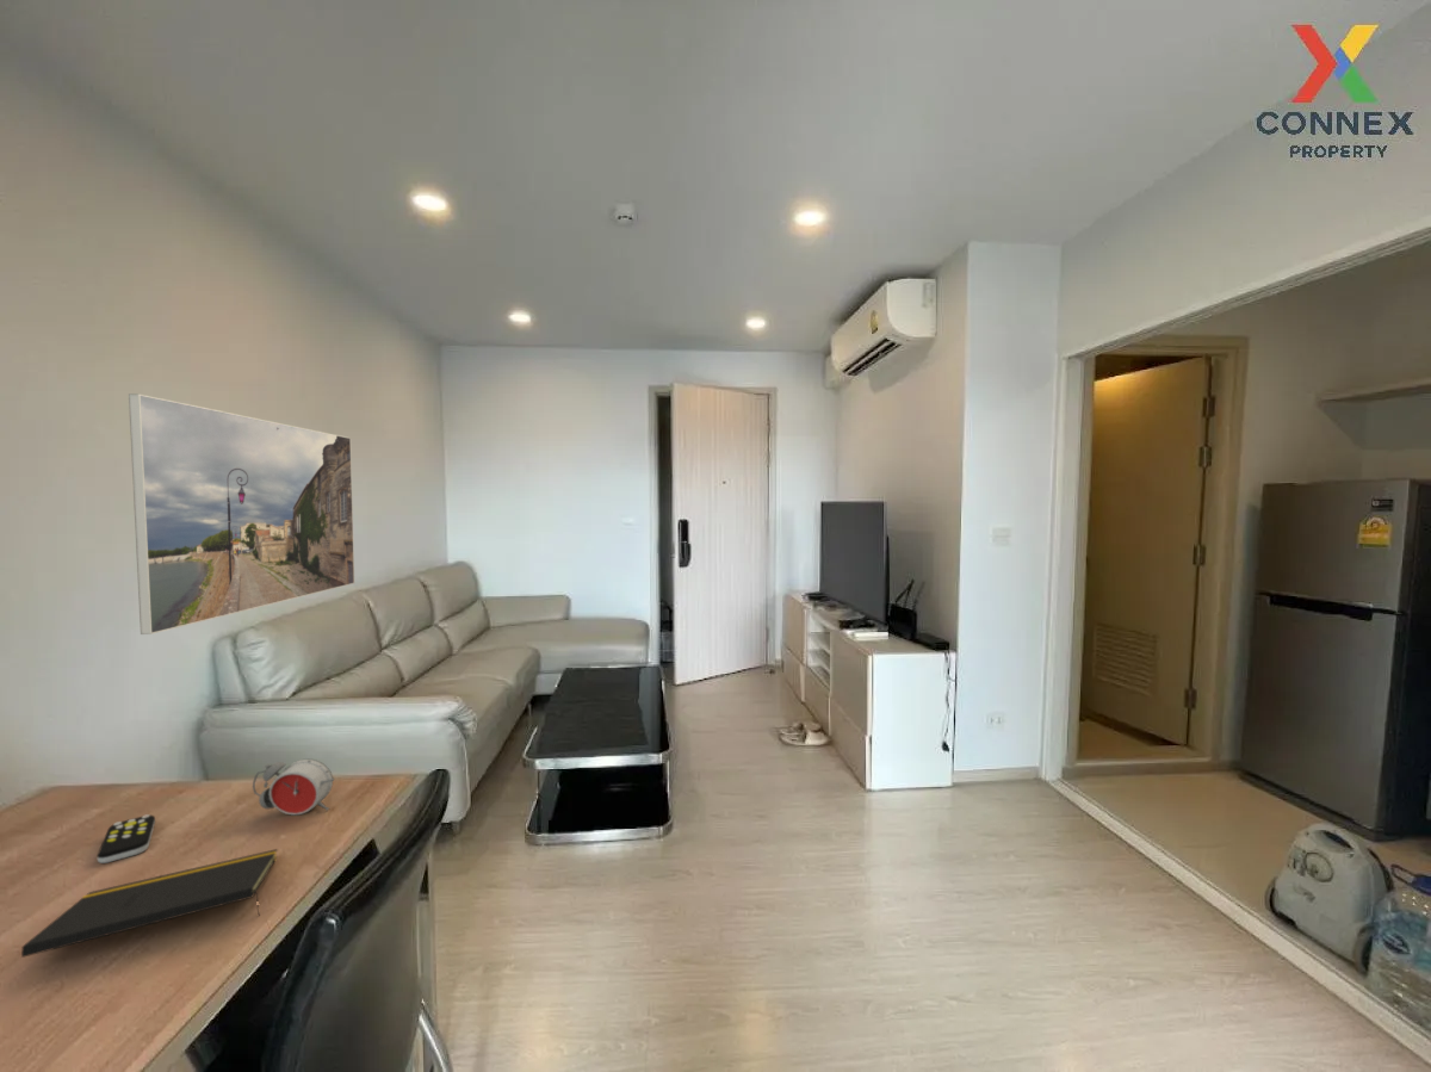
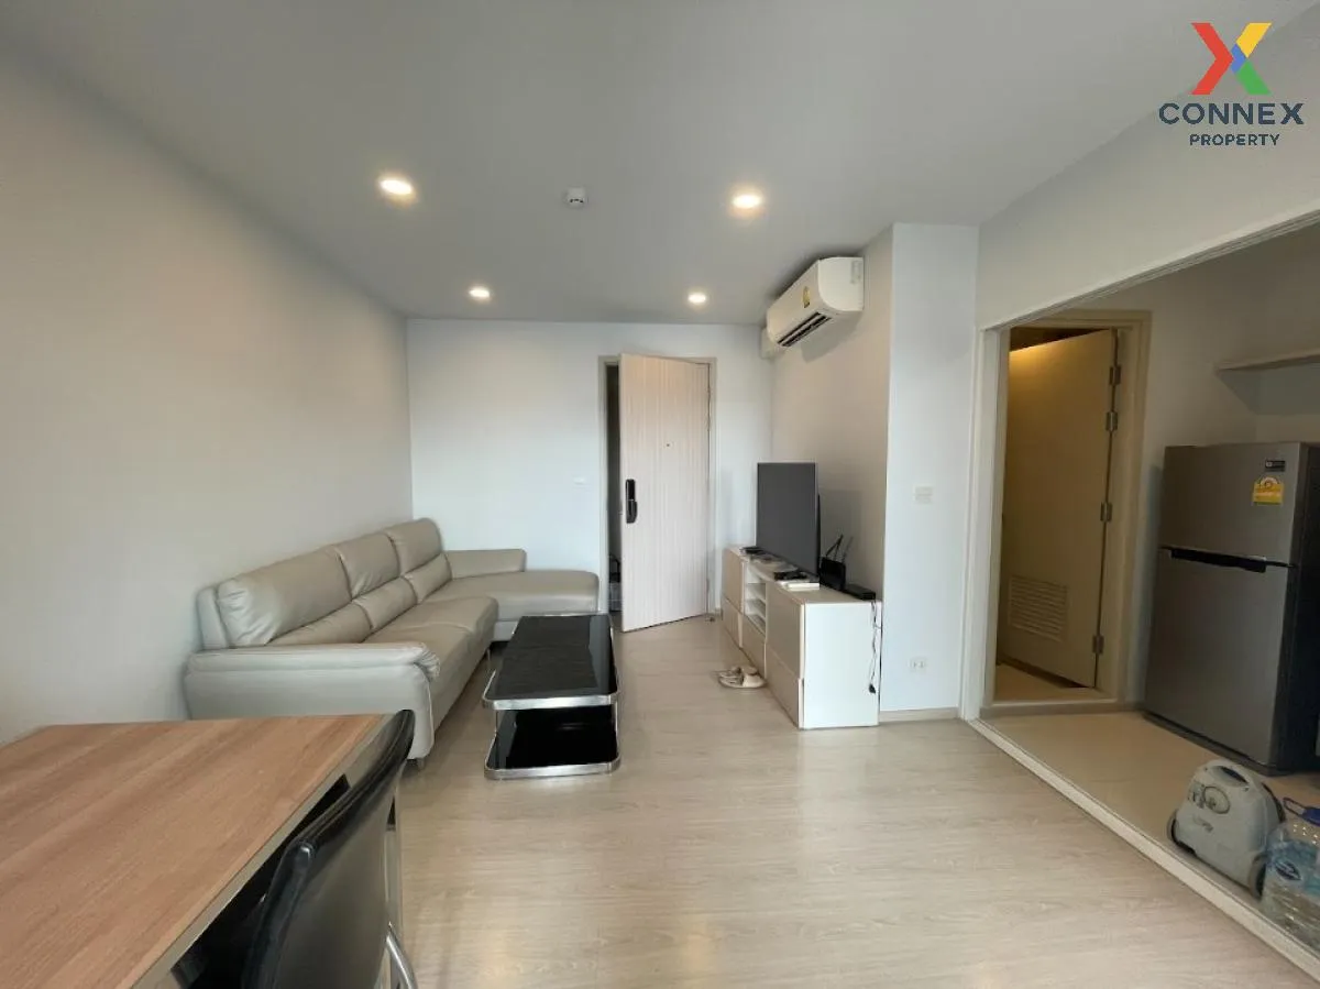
- remote control [97,813,156,865]
- alarm clock [252,758,336,816]
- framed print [128,392,355,636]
- notepad [20,848,279,959]
